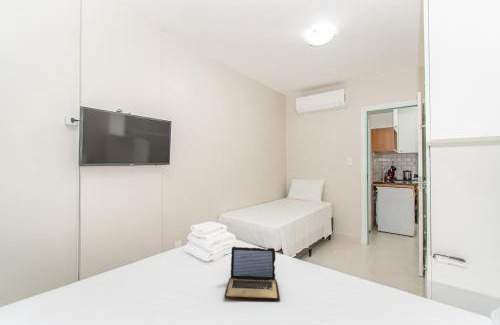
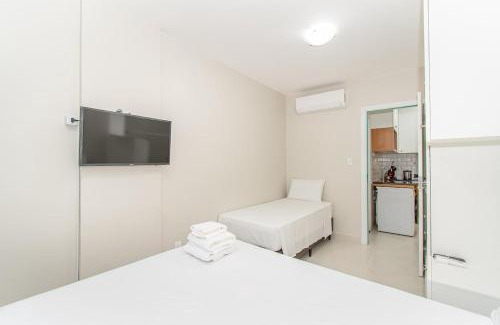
- laptop [224,246,281,302]
